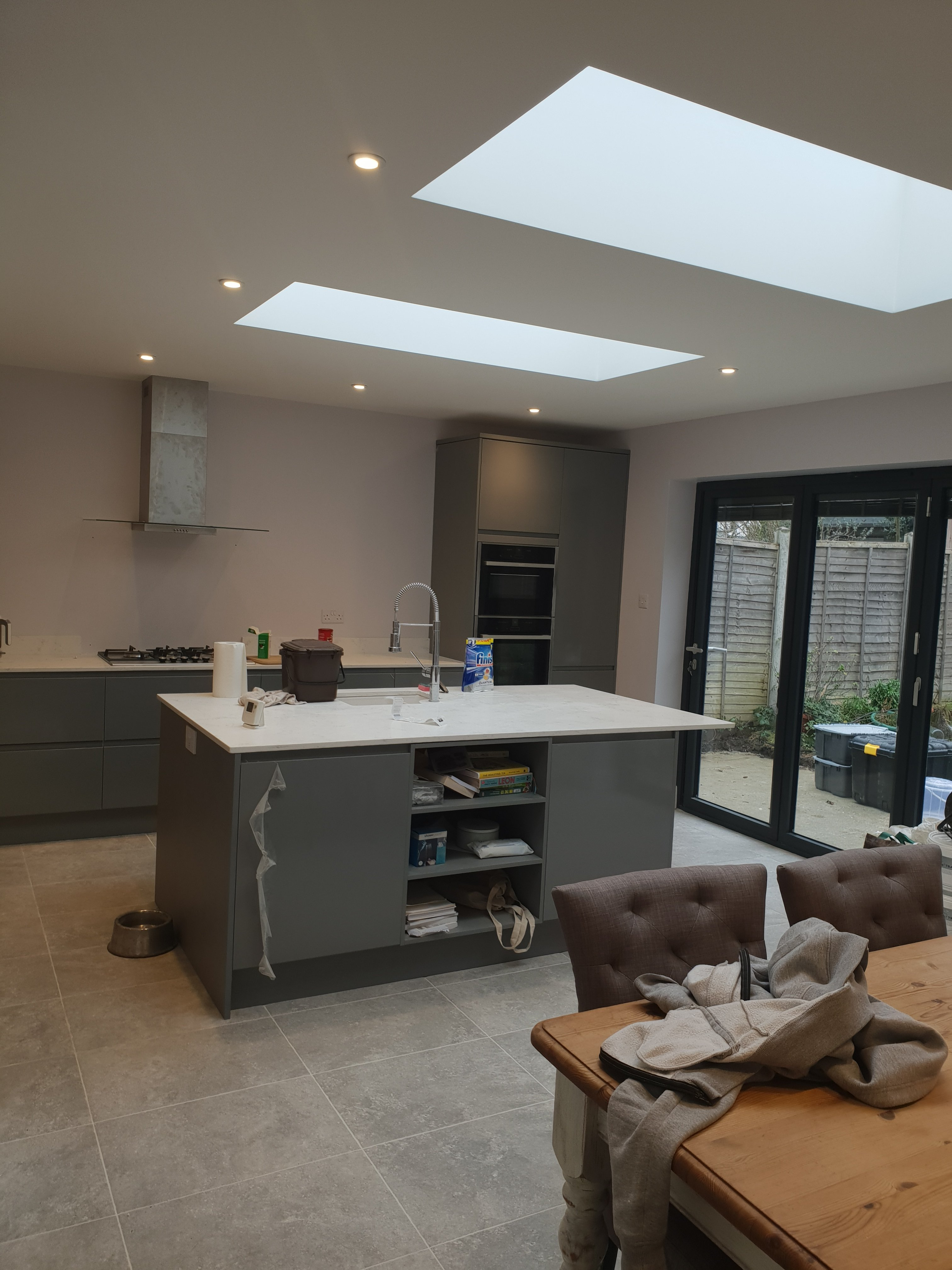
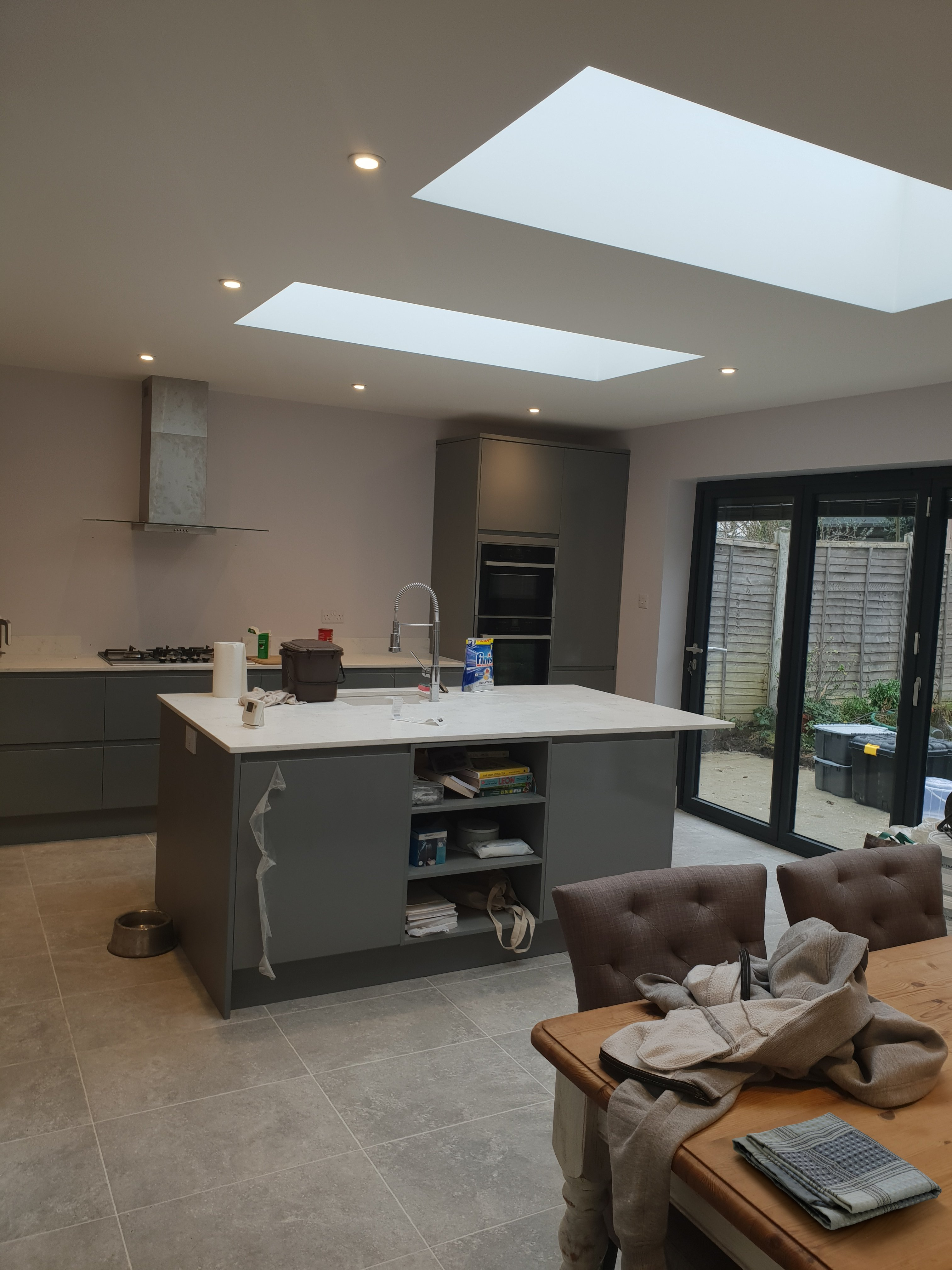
+ dish towel [732,1112,942,1230]
